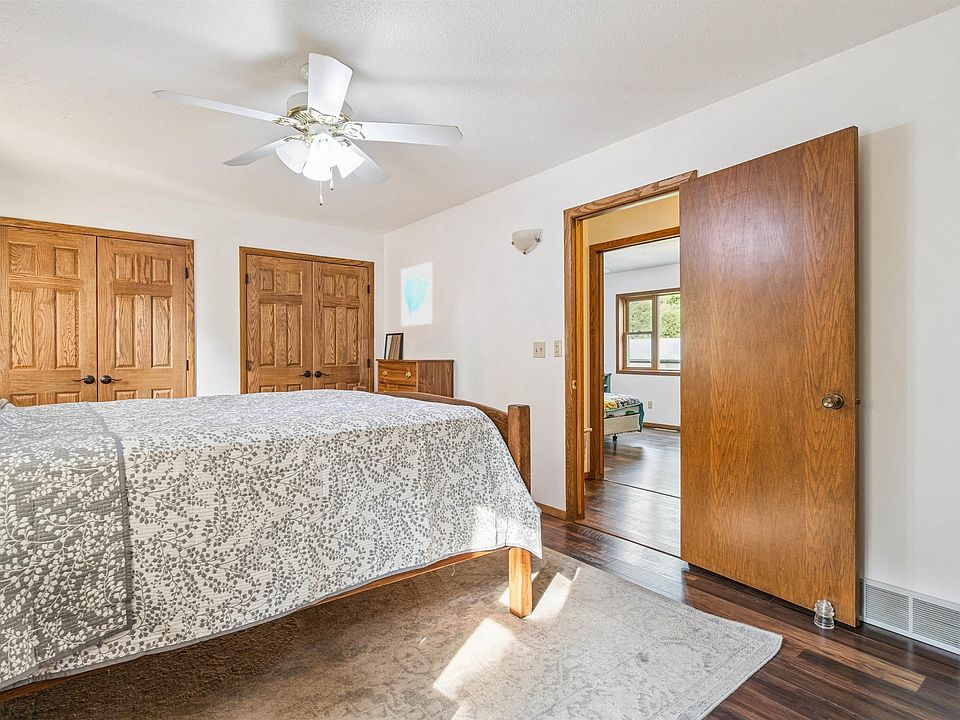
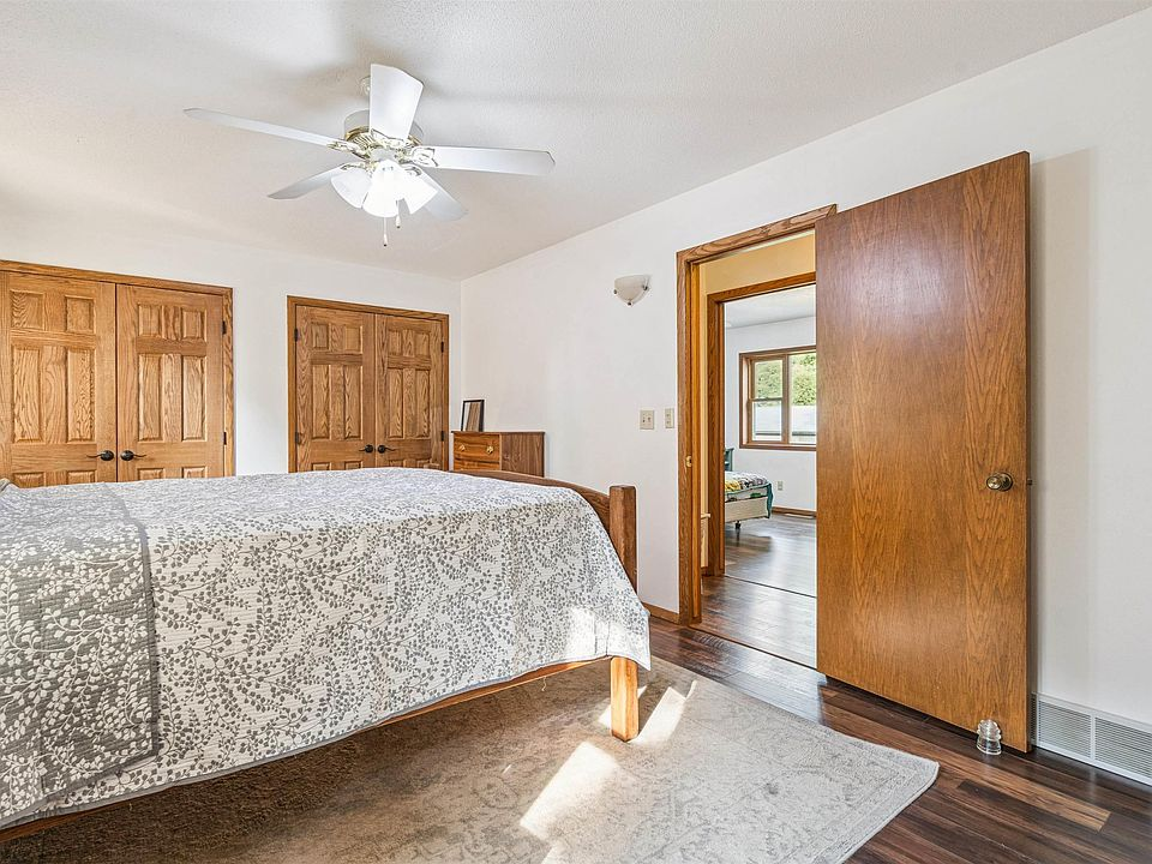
- wall art [400,260,433,327]
